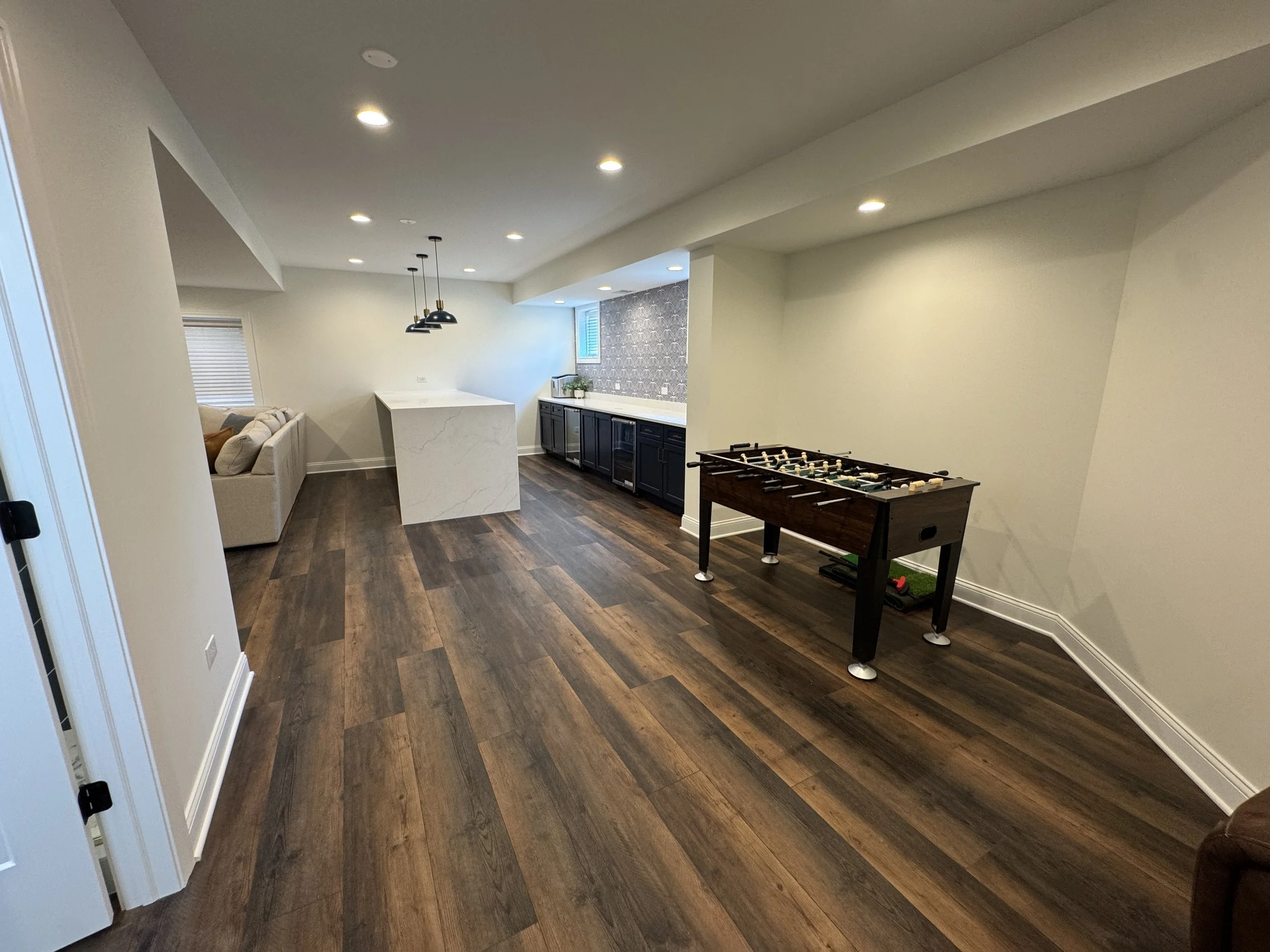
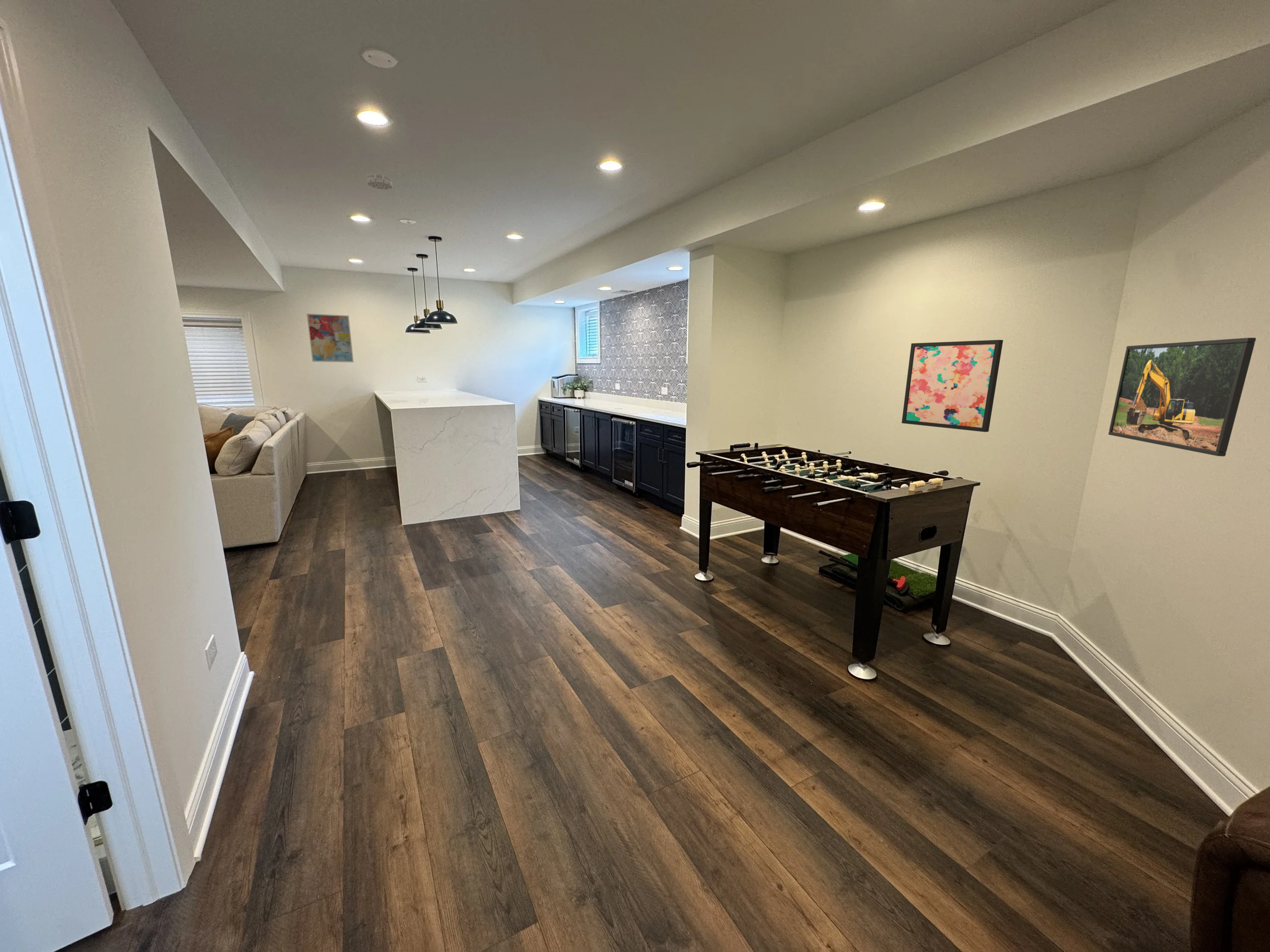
+ smoke detector [366,173,393,190]
+ wall art [901,339,1004,433]
+ wall art [306,313,354,363]
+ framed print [1108,337,1257,457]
